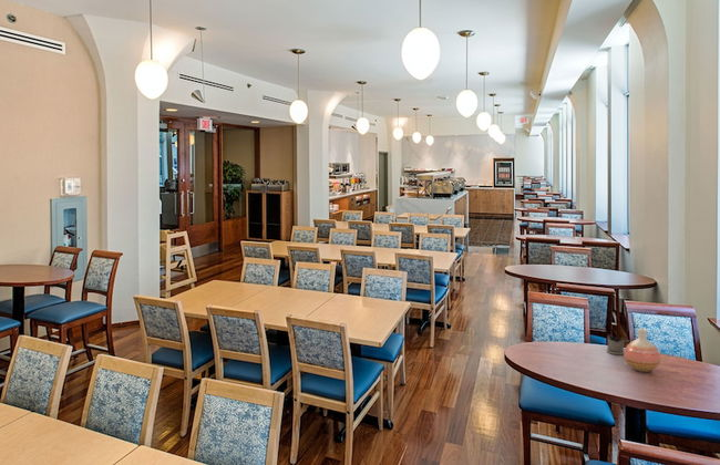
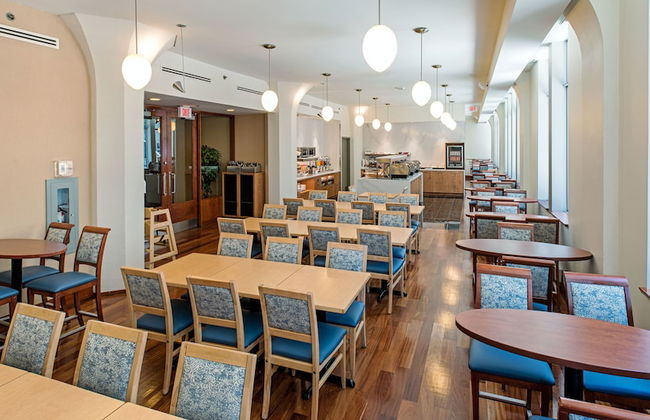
- vase [623,328,661,373]
- tea glass holder [606,334,631,355]
